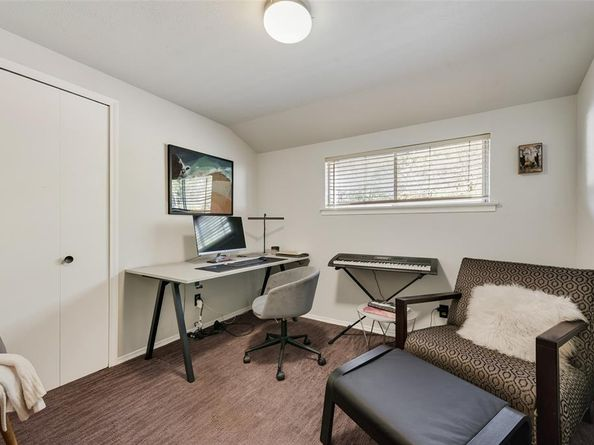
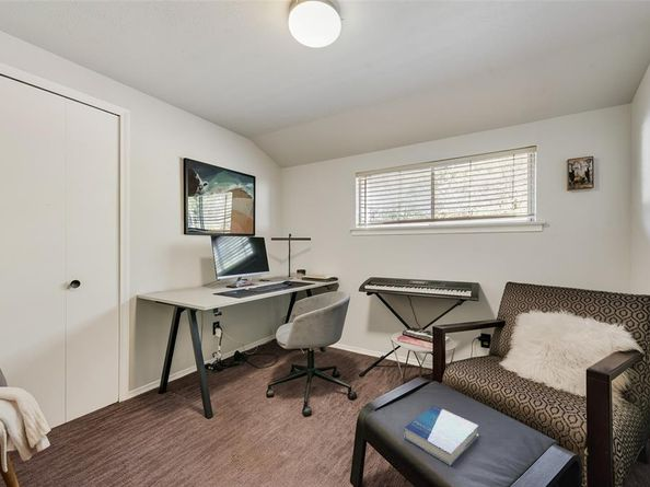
+ book [403,405,479,466]
